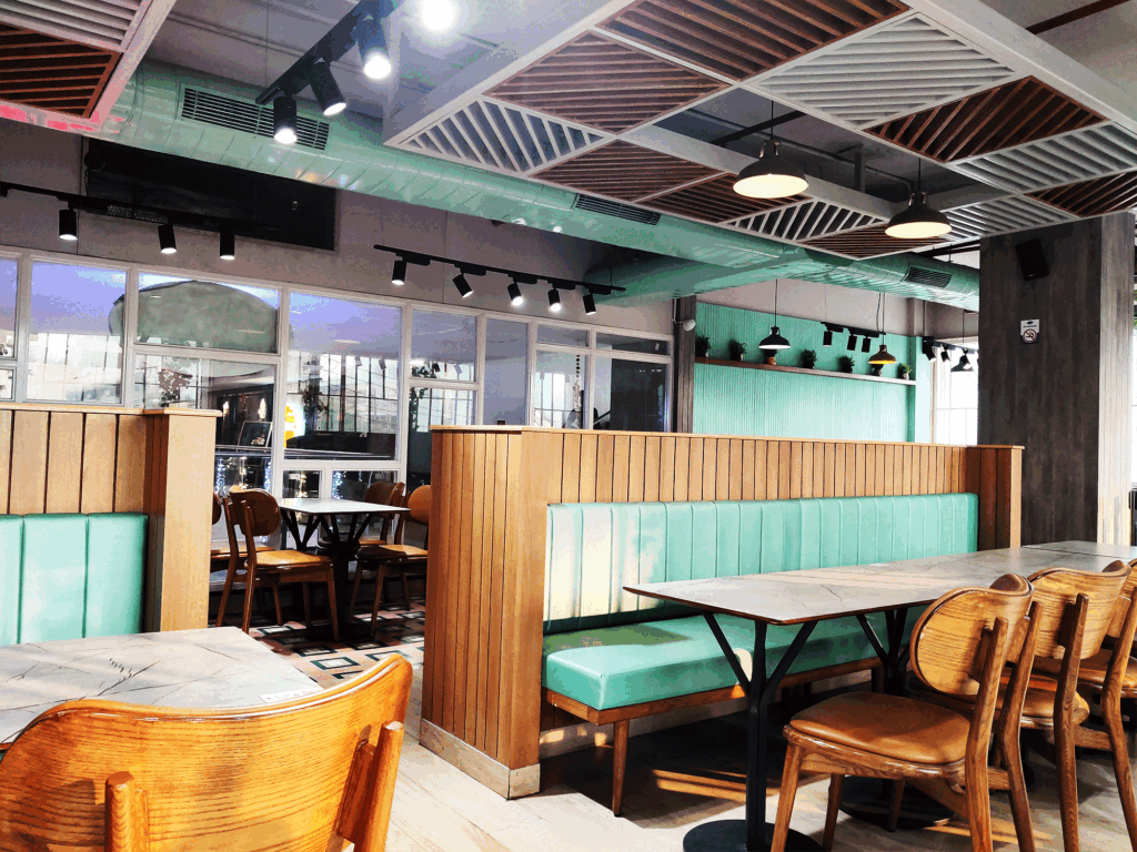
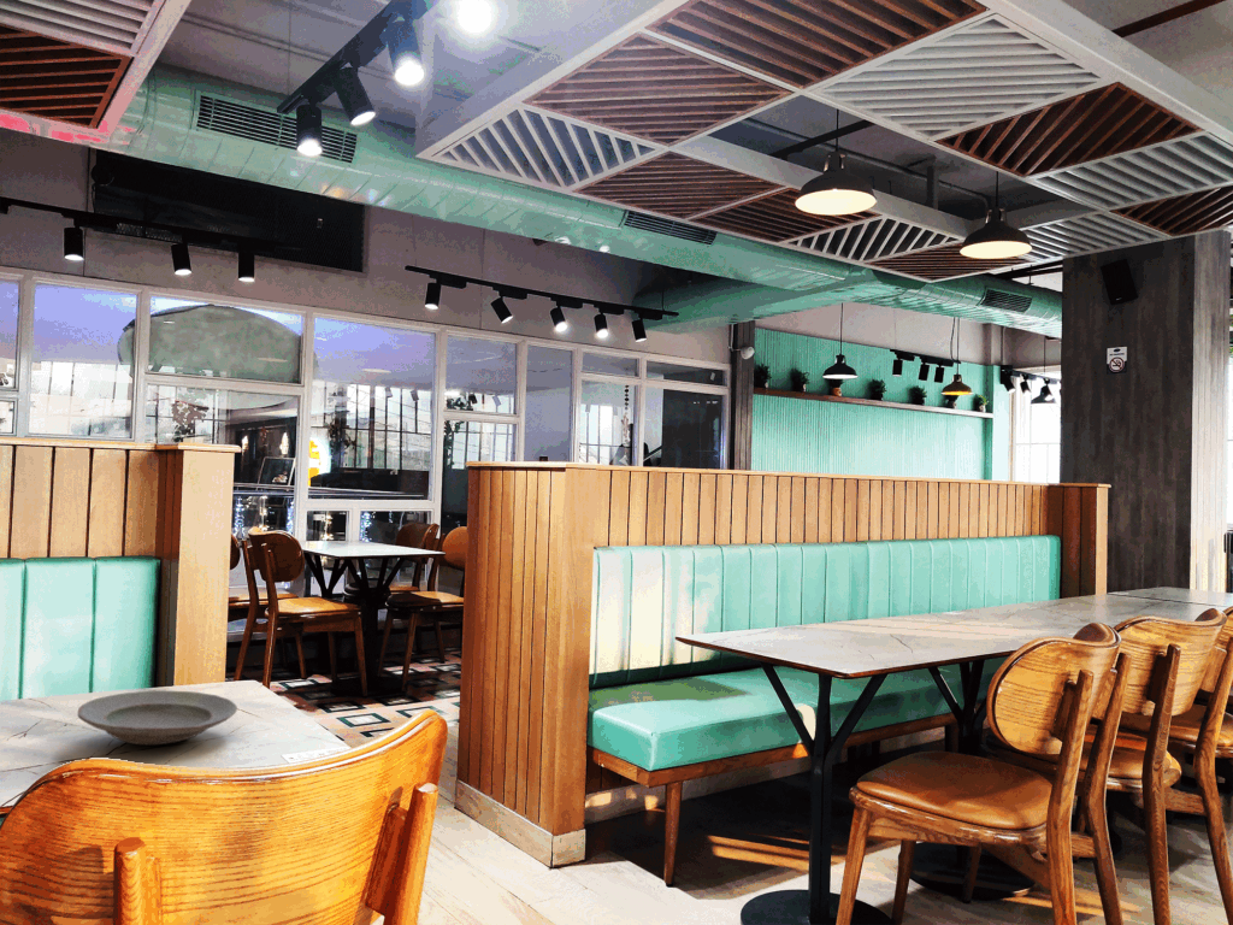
+ plate [77,690,238,746]
